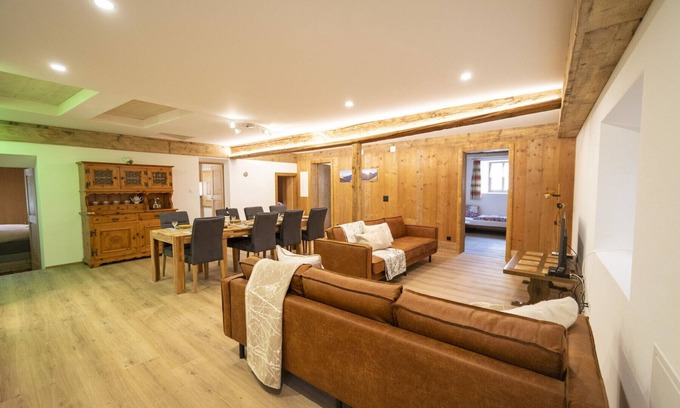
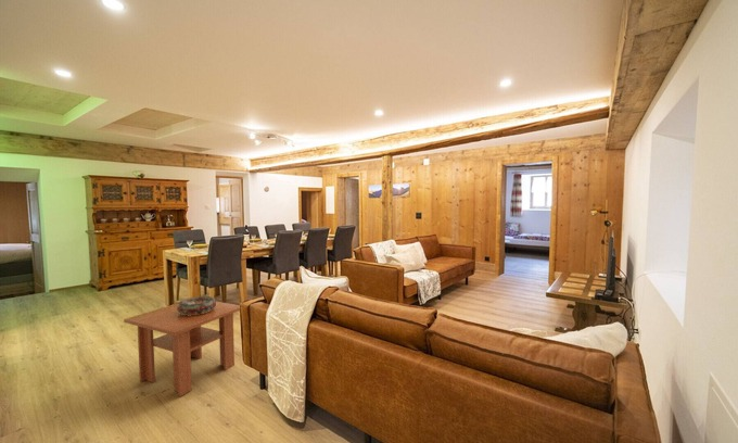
+ coffee table [123,301,241,397]
+ decorative bowl [177,295,217,316]
